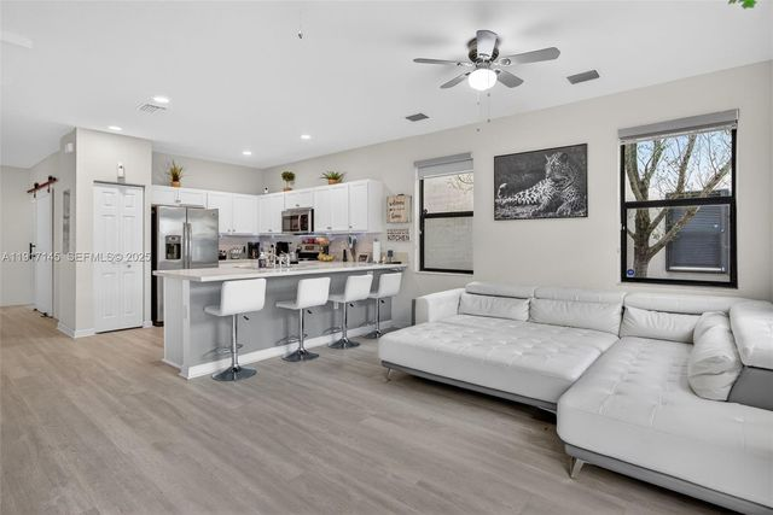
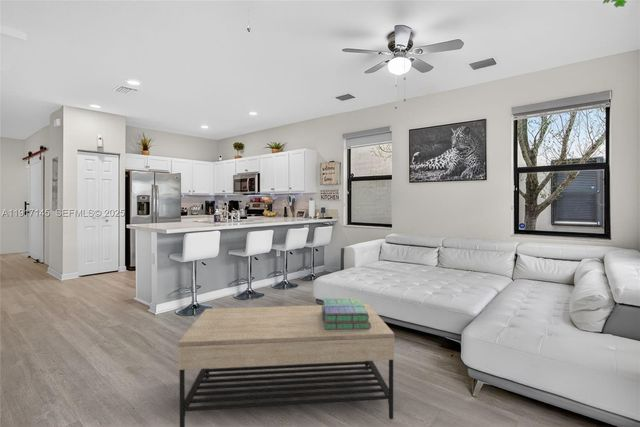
+ stack of books [322,297,371,330]
+ coffee table [177,303,395,427]
